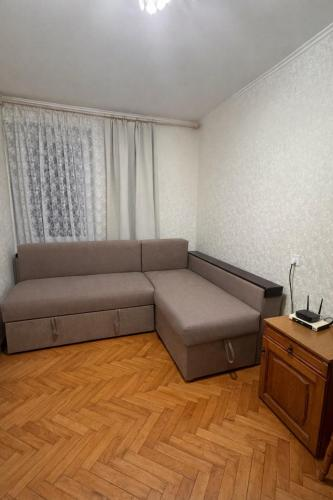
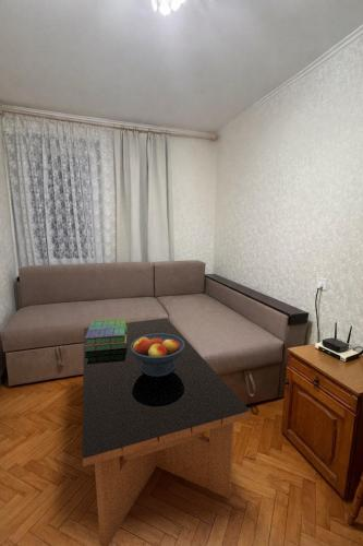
+ stack of books [83,318,128,352]
+ coffee table [82,317,250,546]
+ fruit bowl [131,333,185,377]
